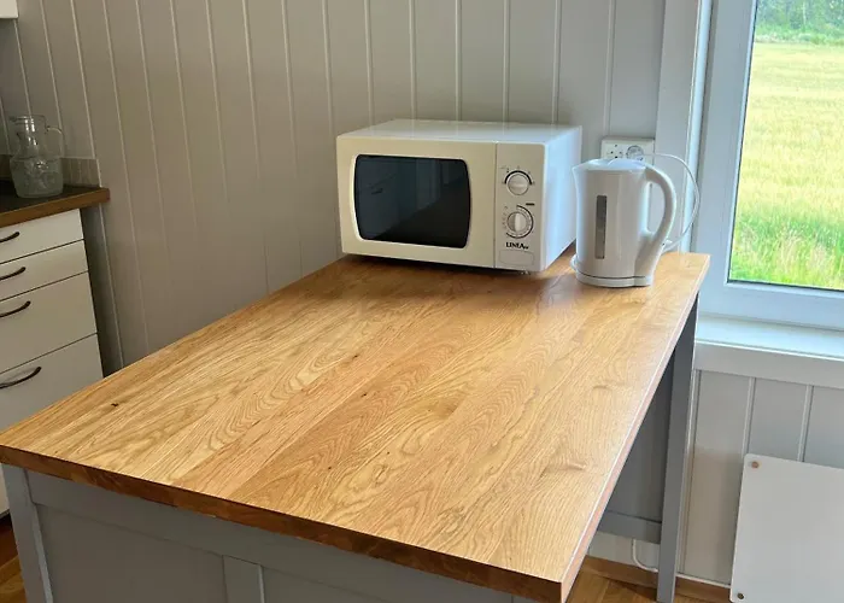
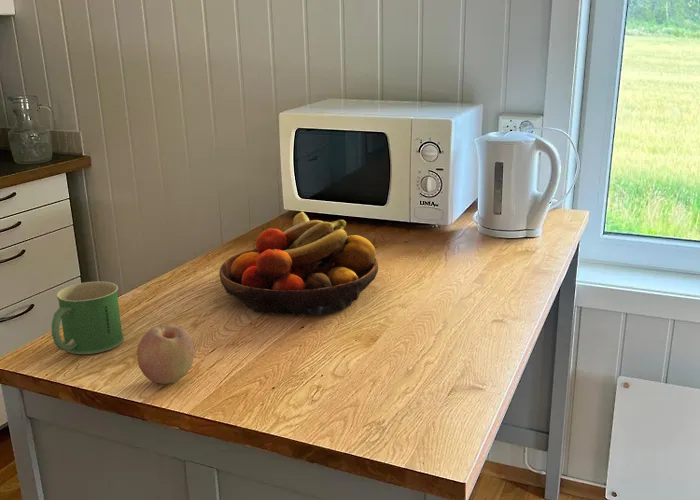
+ mug [51,280,125,355]
+ fruit [136,324,196,385]
+ fruit bowl [218,210,379,316]
